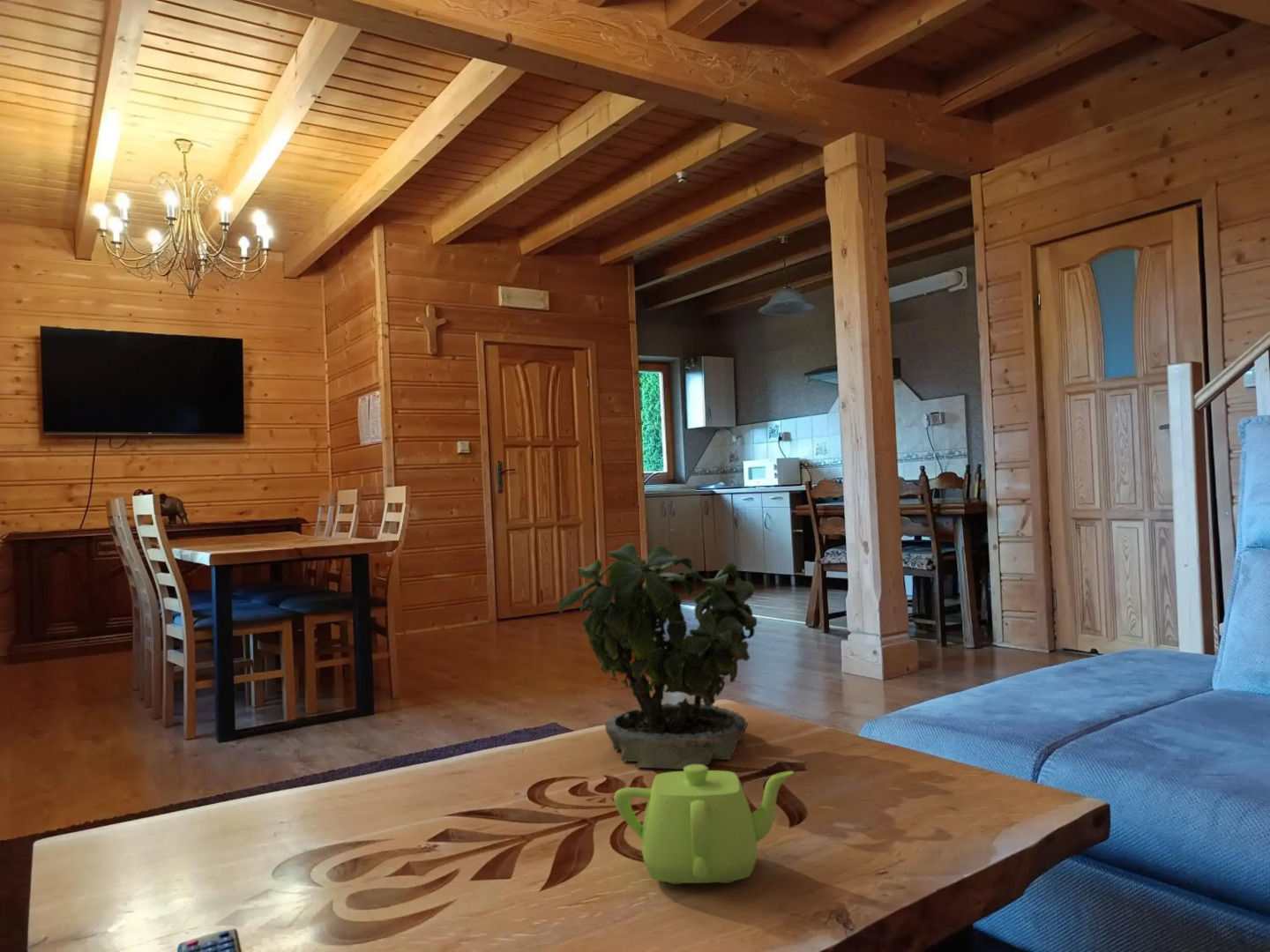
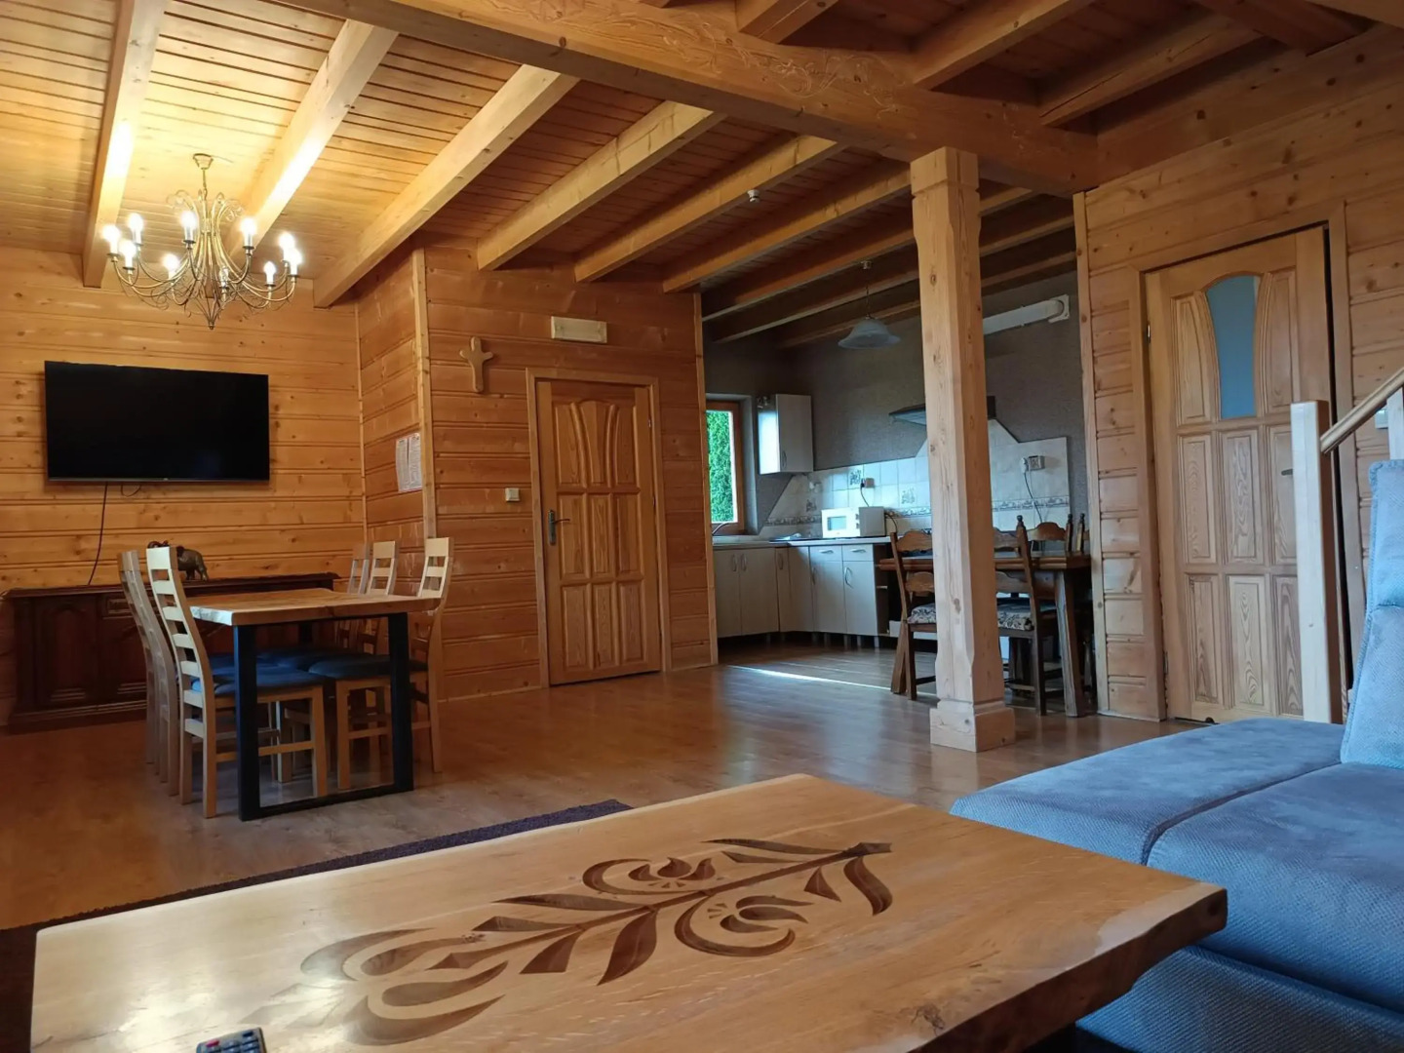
- potted plant [557,528,758,770]
- teapot [613,764,795,885]
